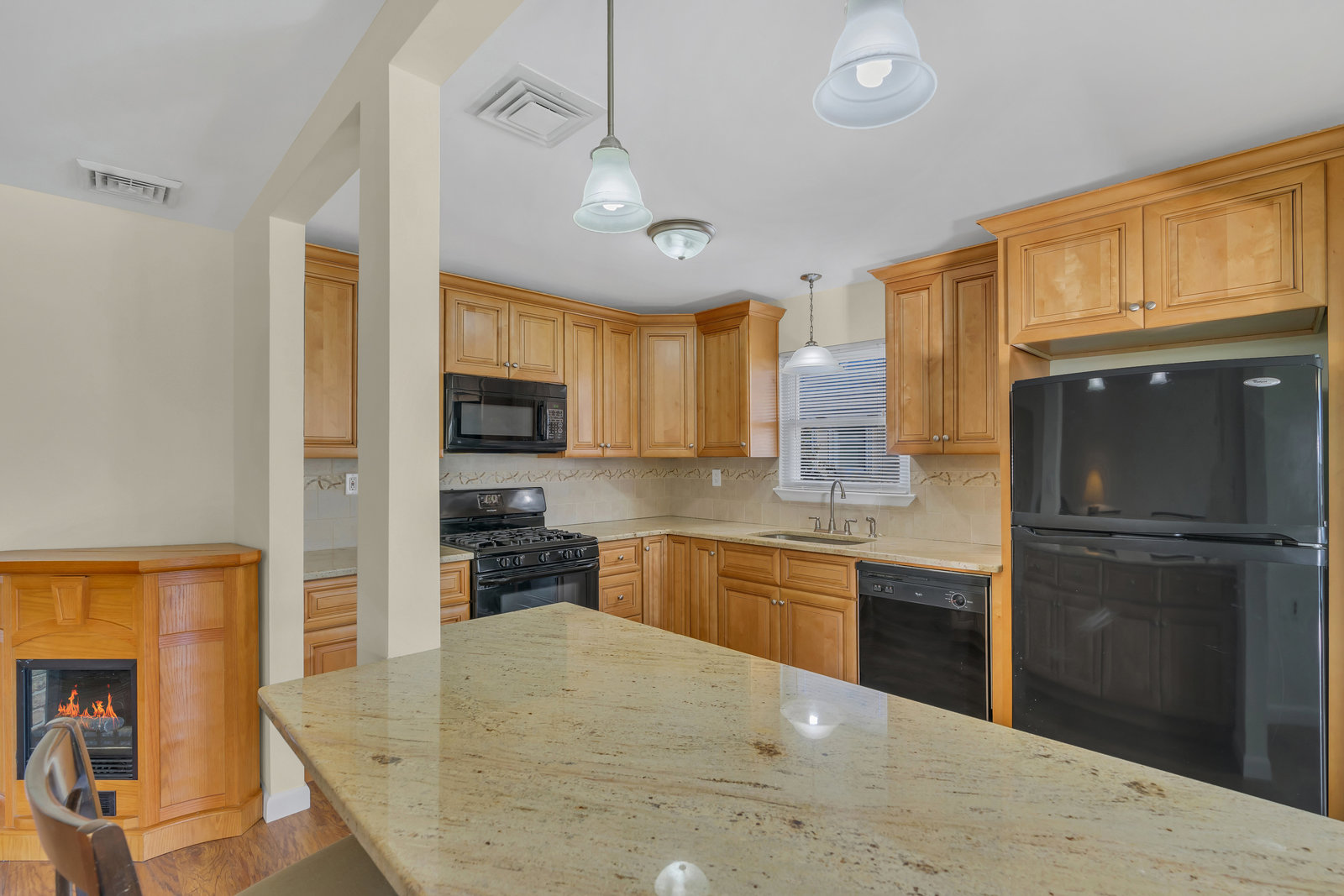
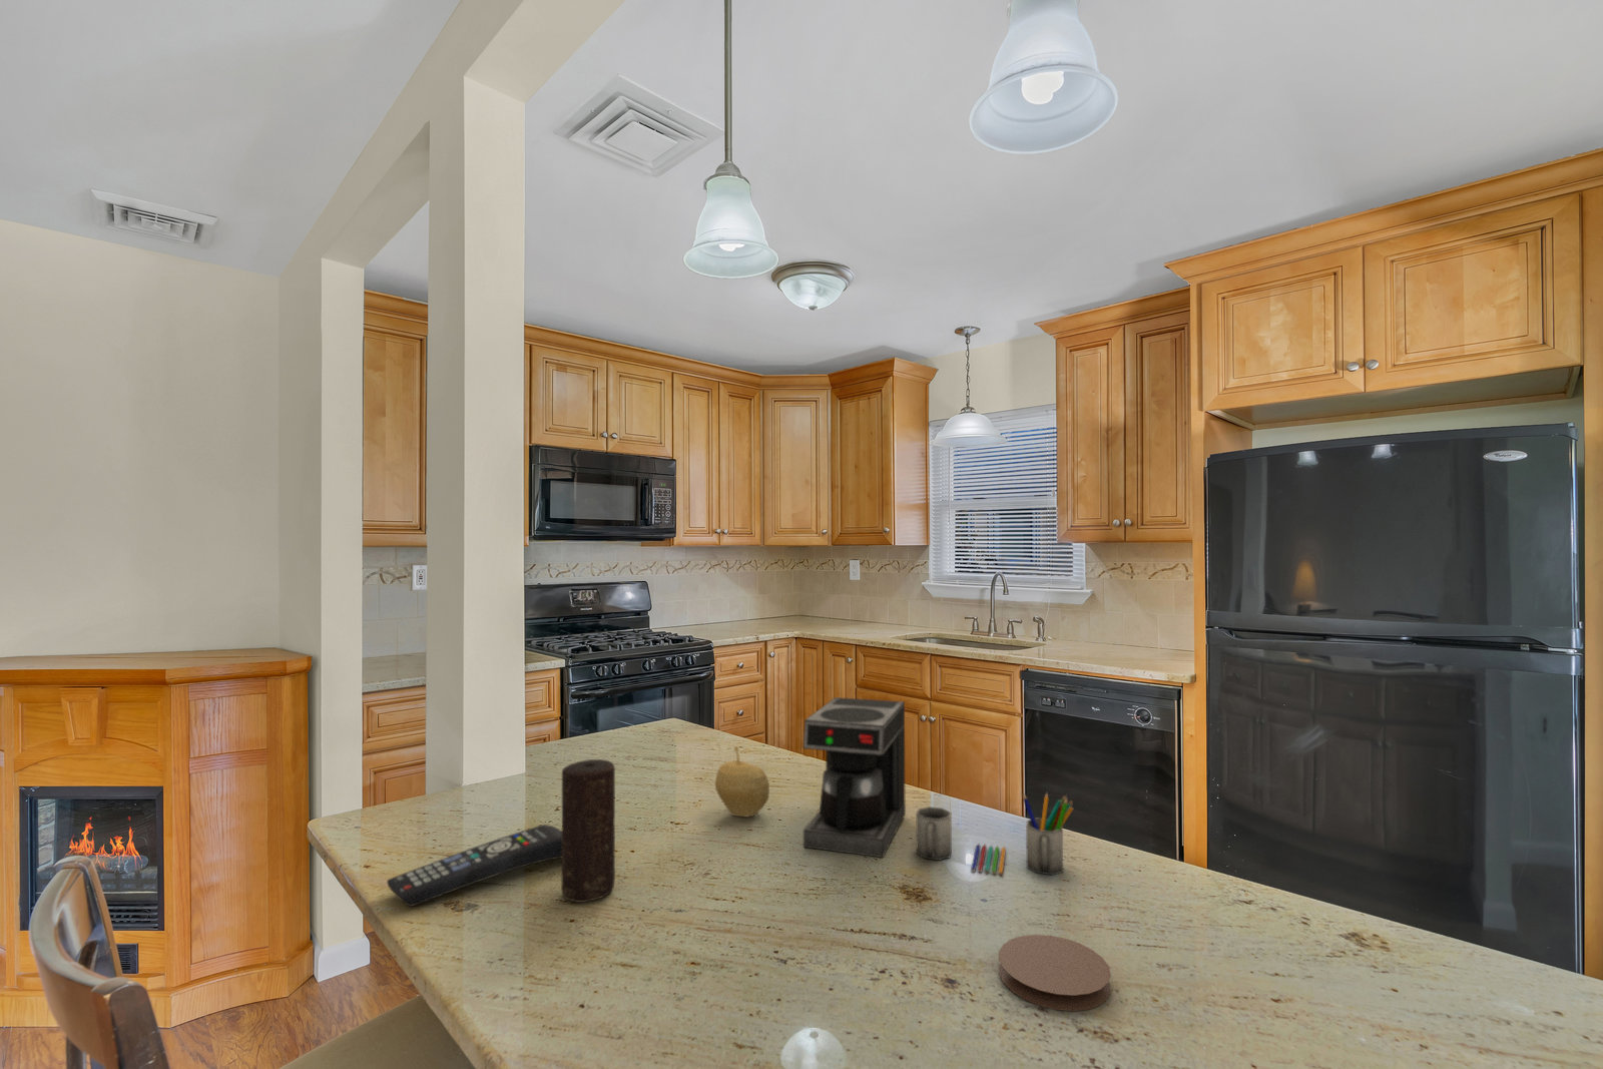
+ remote control [385,823,562,908]
+ candle [561,759,617,903]
+ coffee maker [803,697,1075,877]
+ fruit [714,746,770,817]
+ coaster [998,934,1112,1012]
